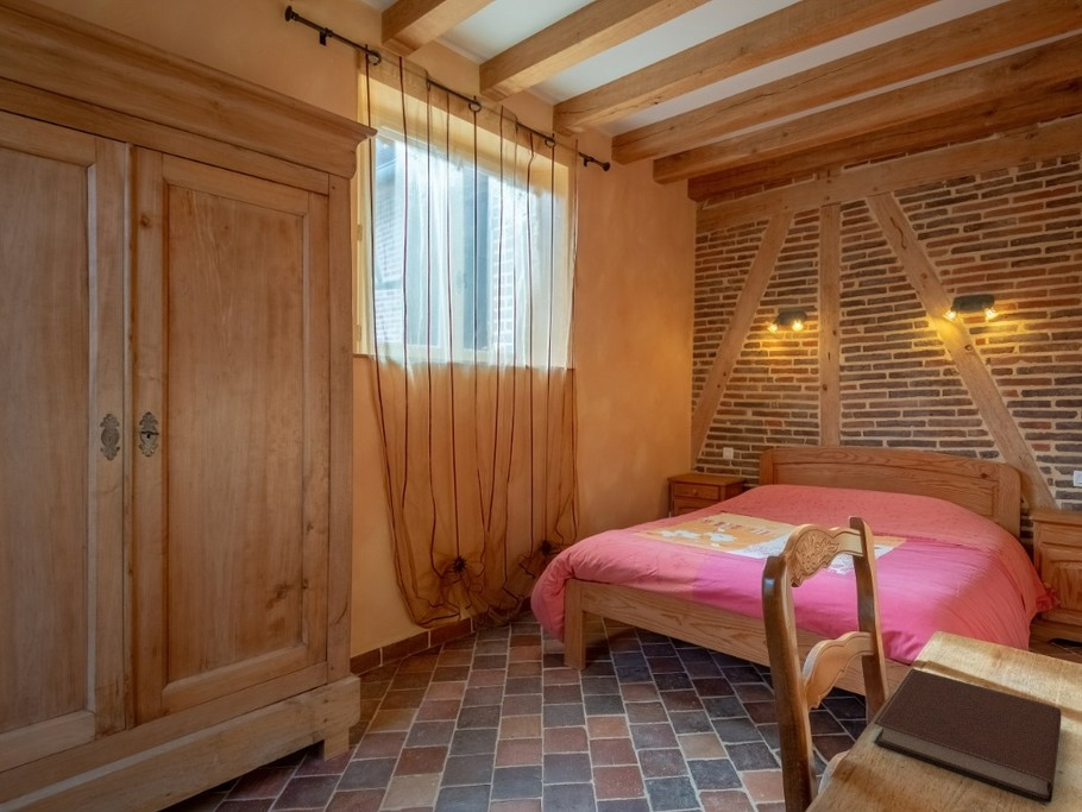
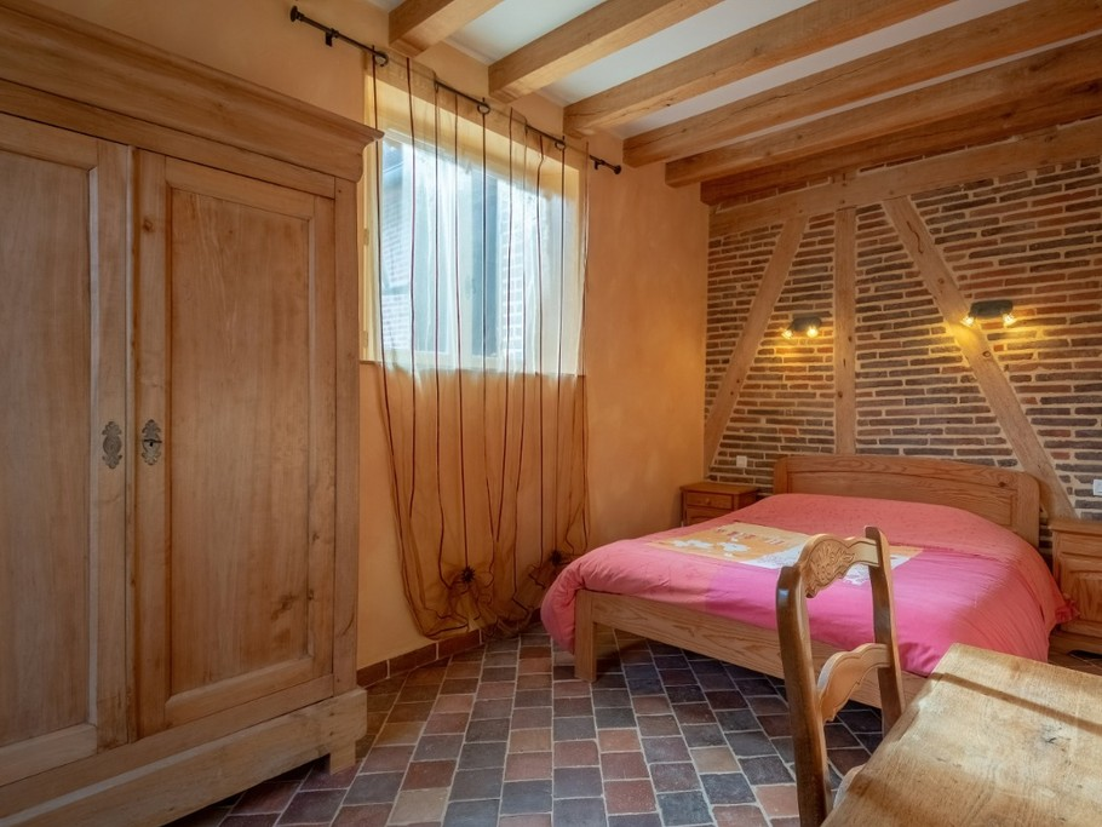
- notebook [873,667,1063,804]
